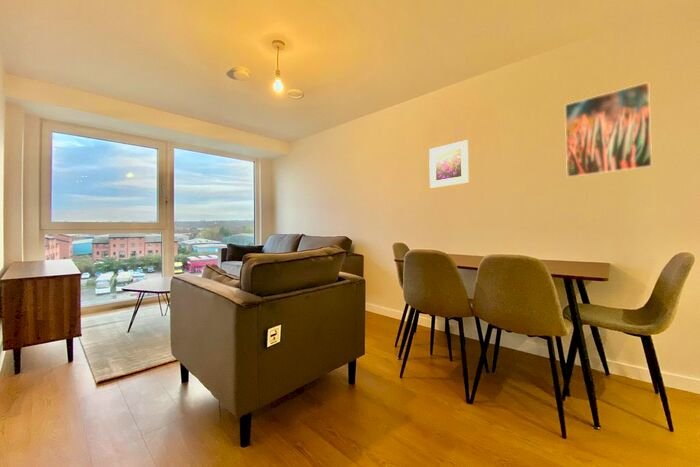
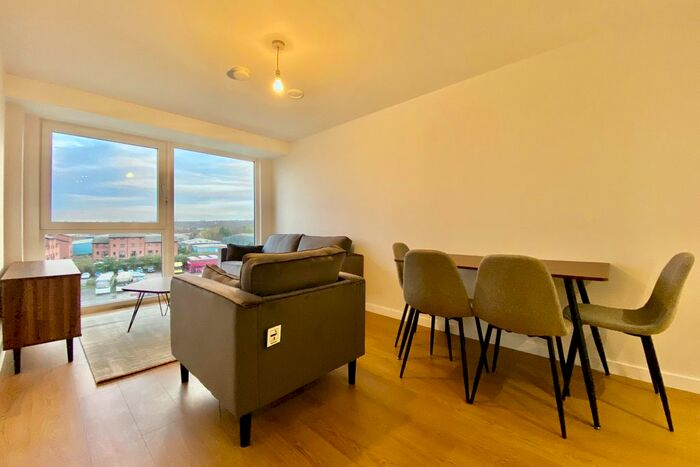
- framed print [428,139,470,189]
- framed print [564,81,653,179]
